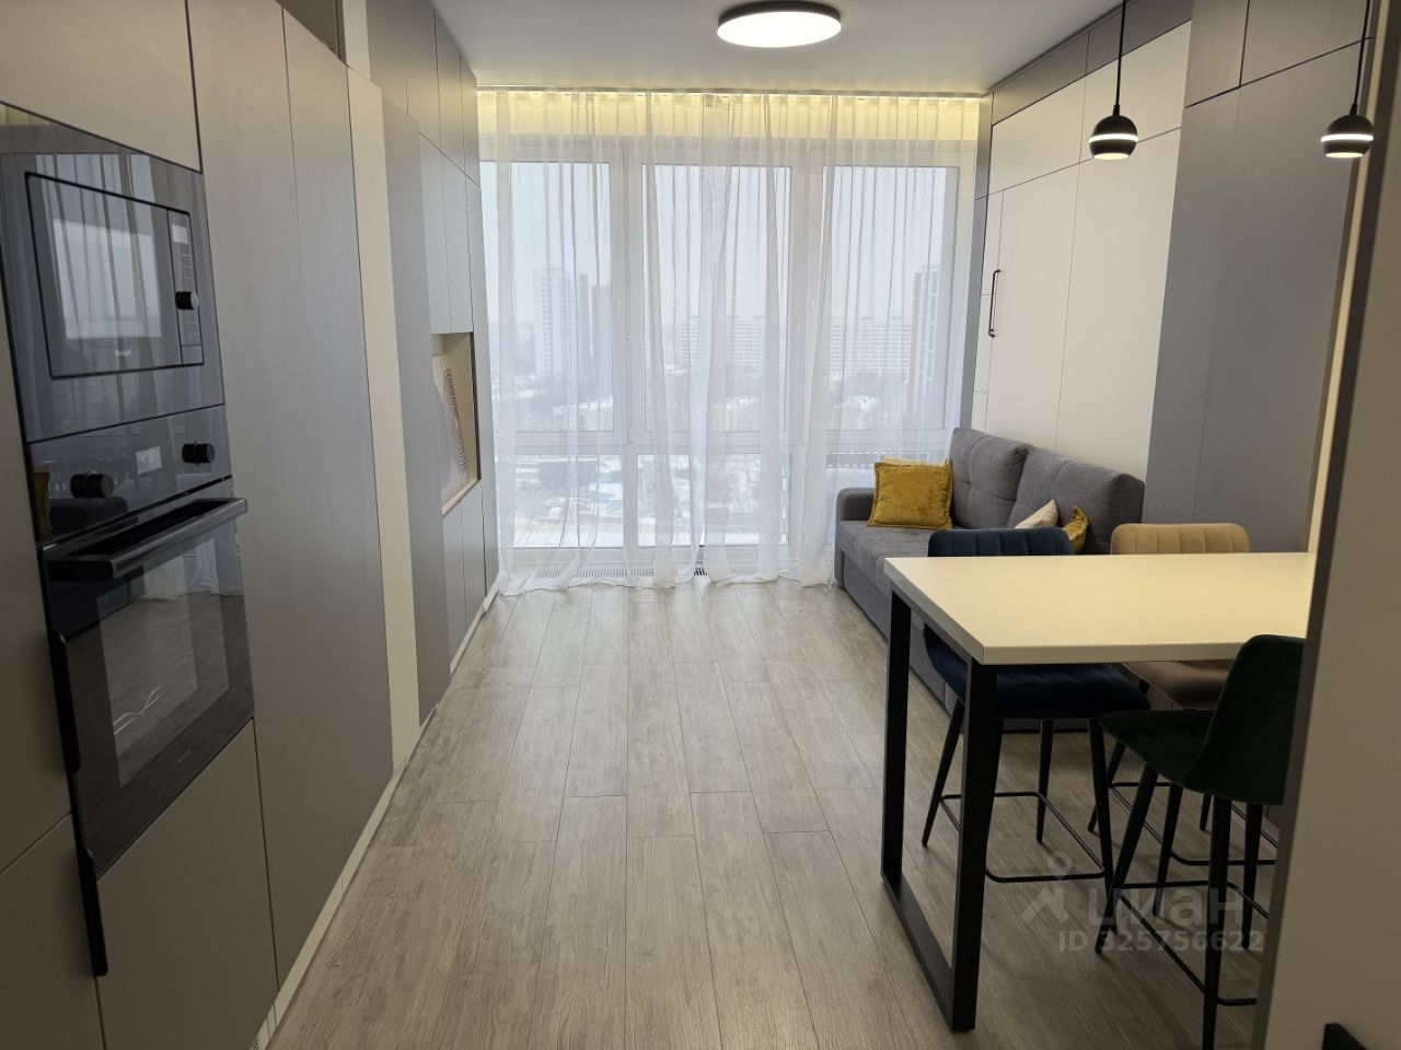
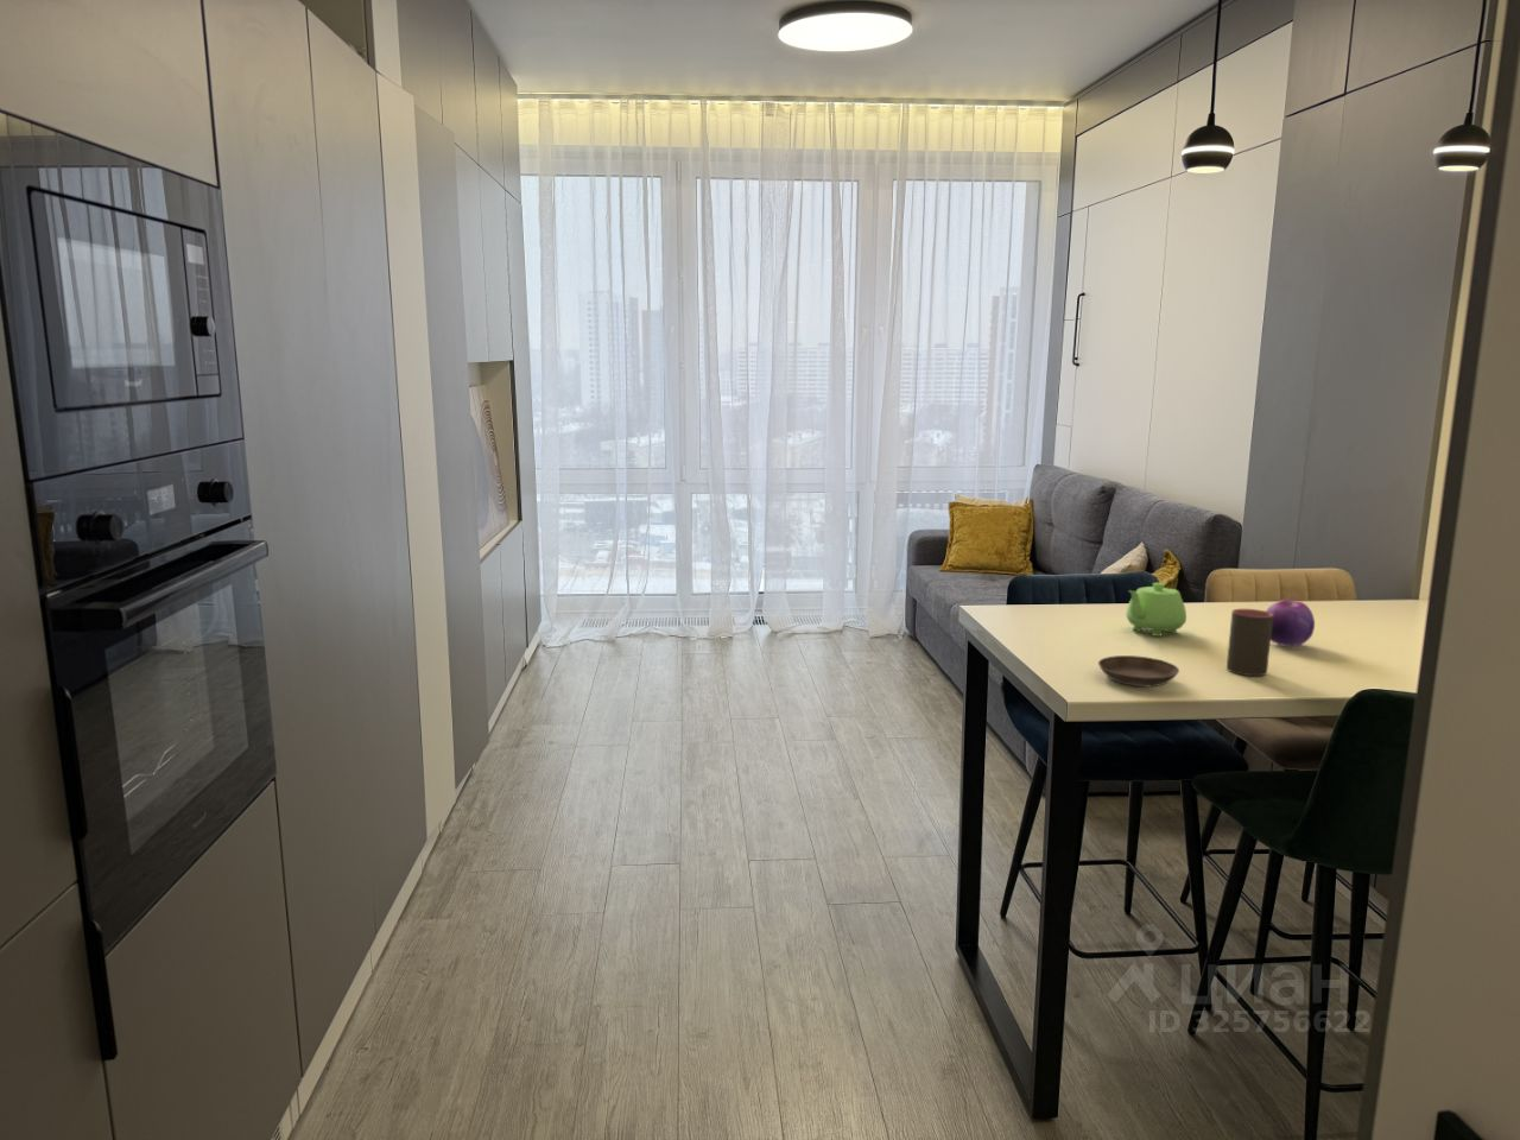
+ teapot [1125,582,1187,638]
+ fruit [1265,599,1315,647]
+ cup [1226,608,1273,677]
+ saucer [1098,654,1180,687]
